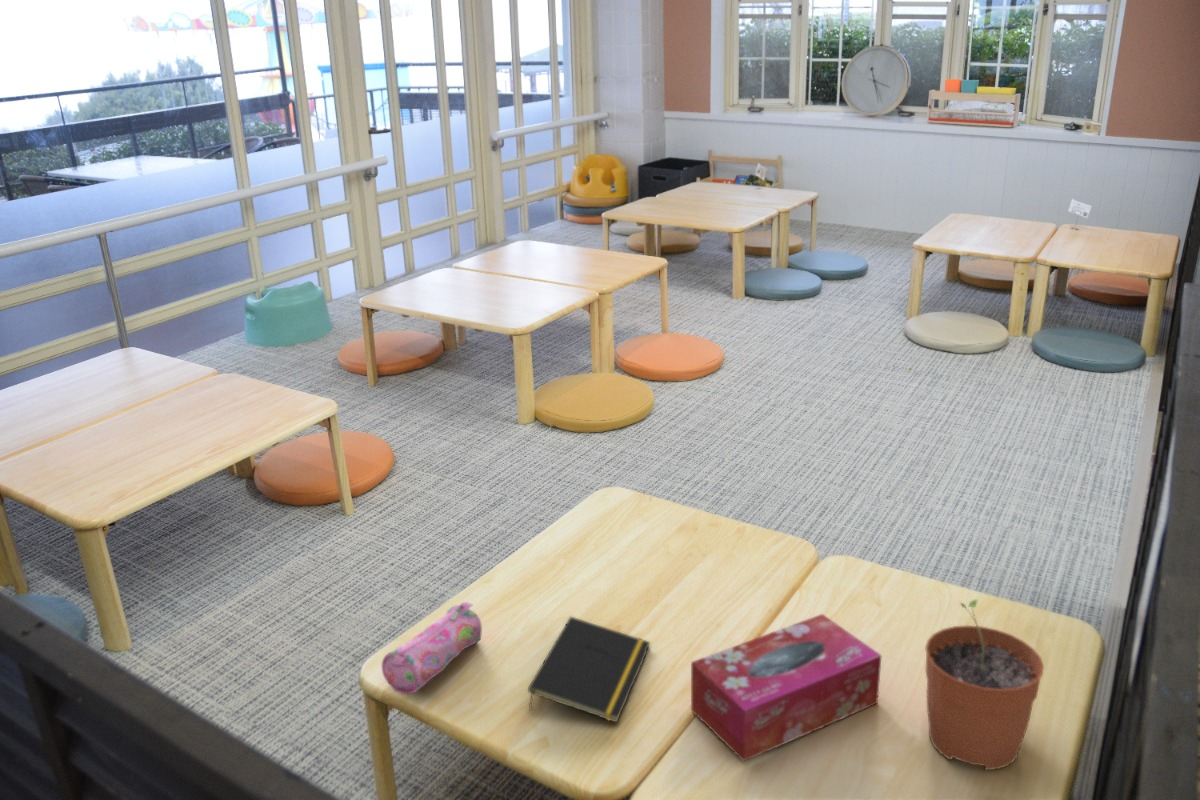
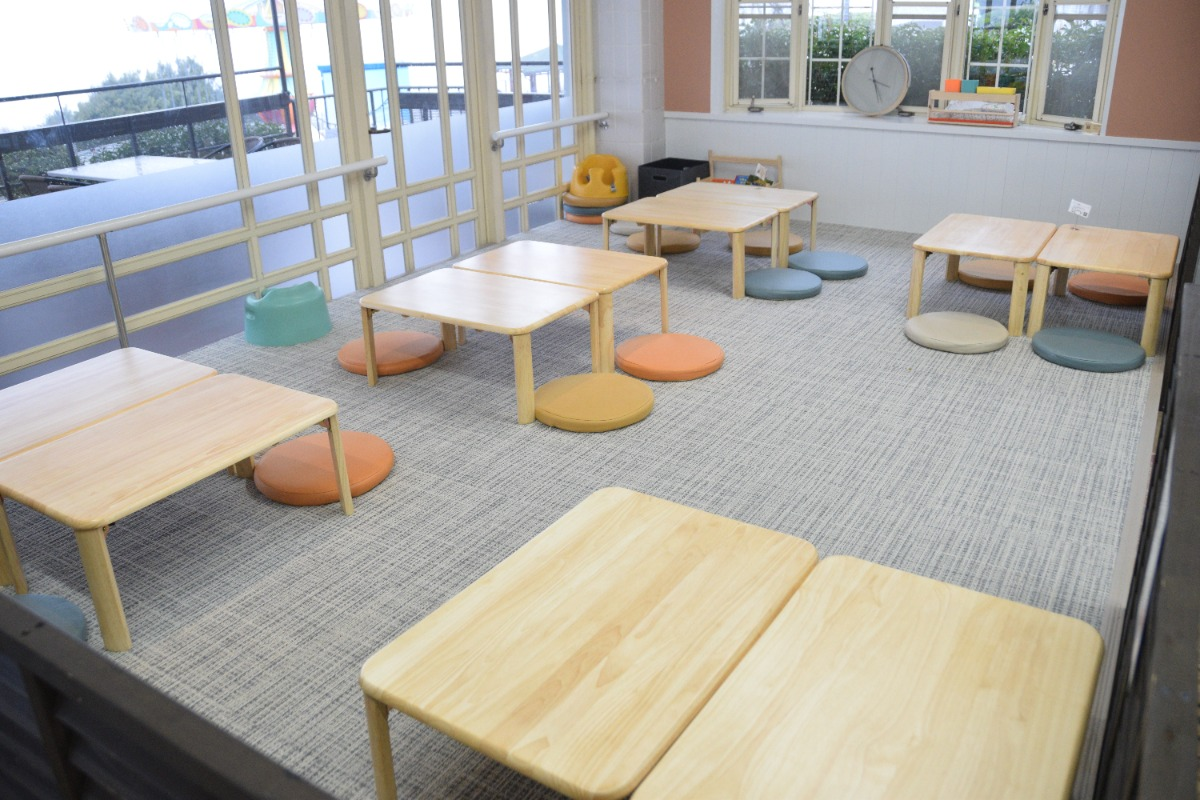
- plant pot [924,598,1045,771]
- tissue box [690,613,883,763]
- pencil case [381,601,483,695]
- notepad [527,615,651,724]
